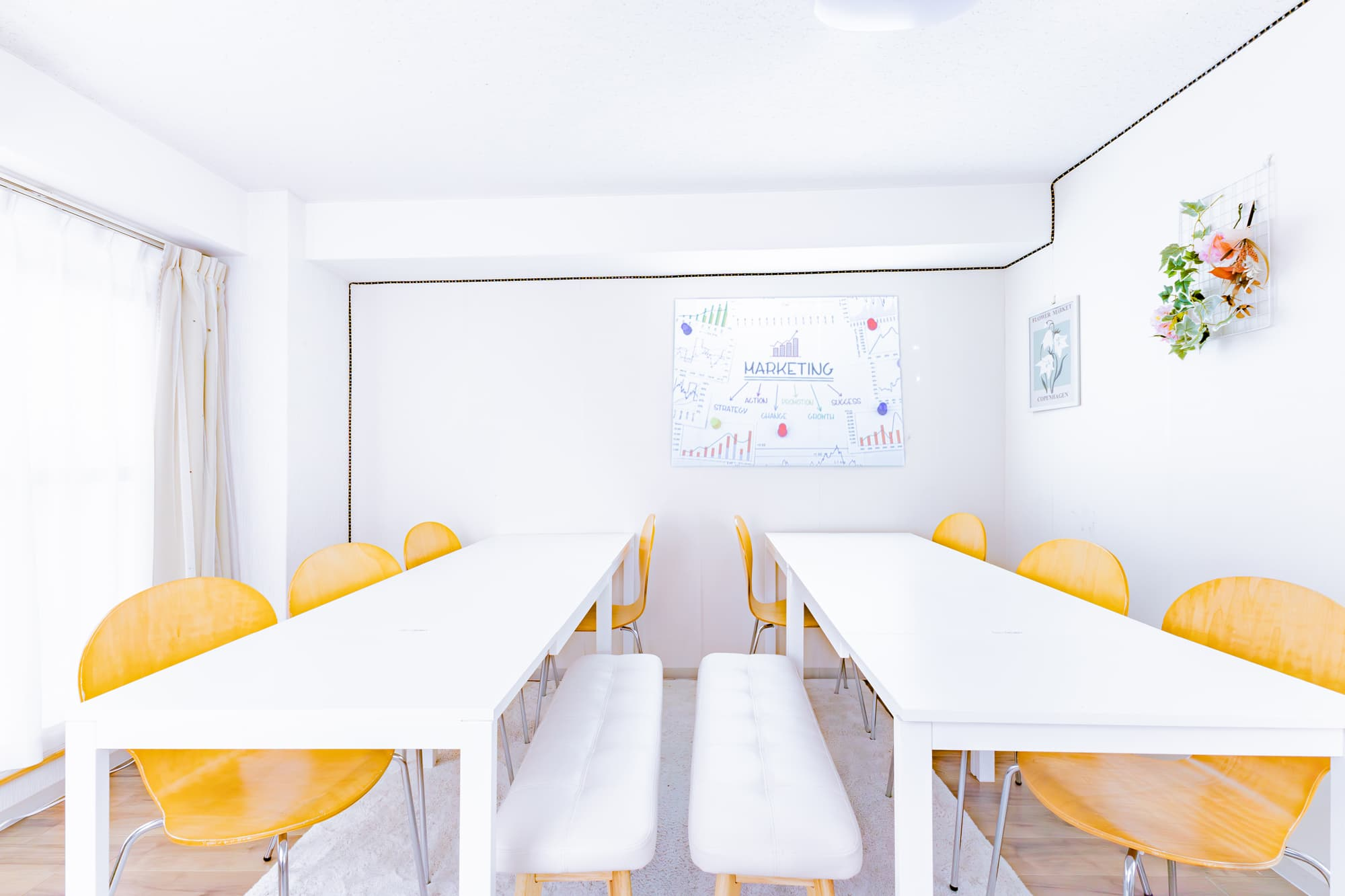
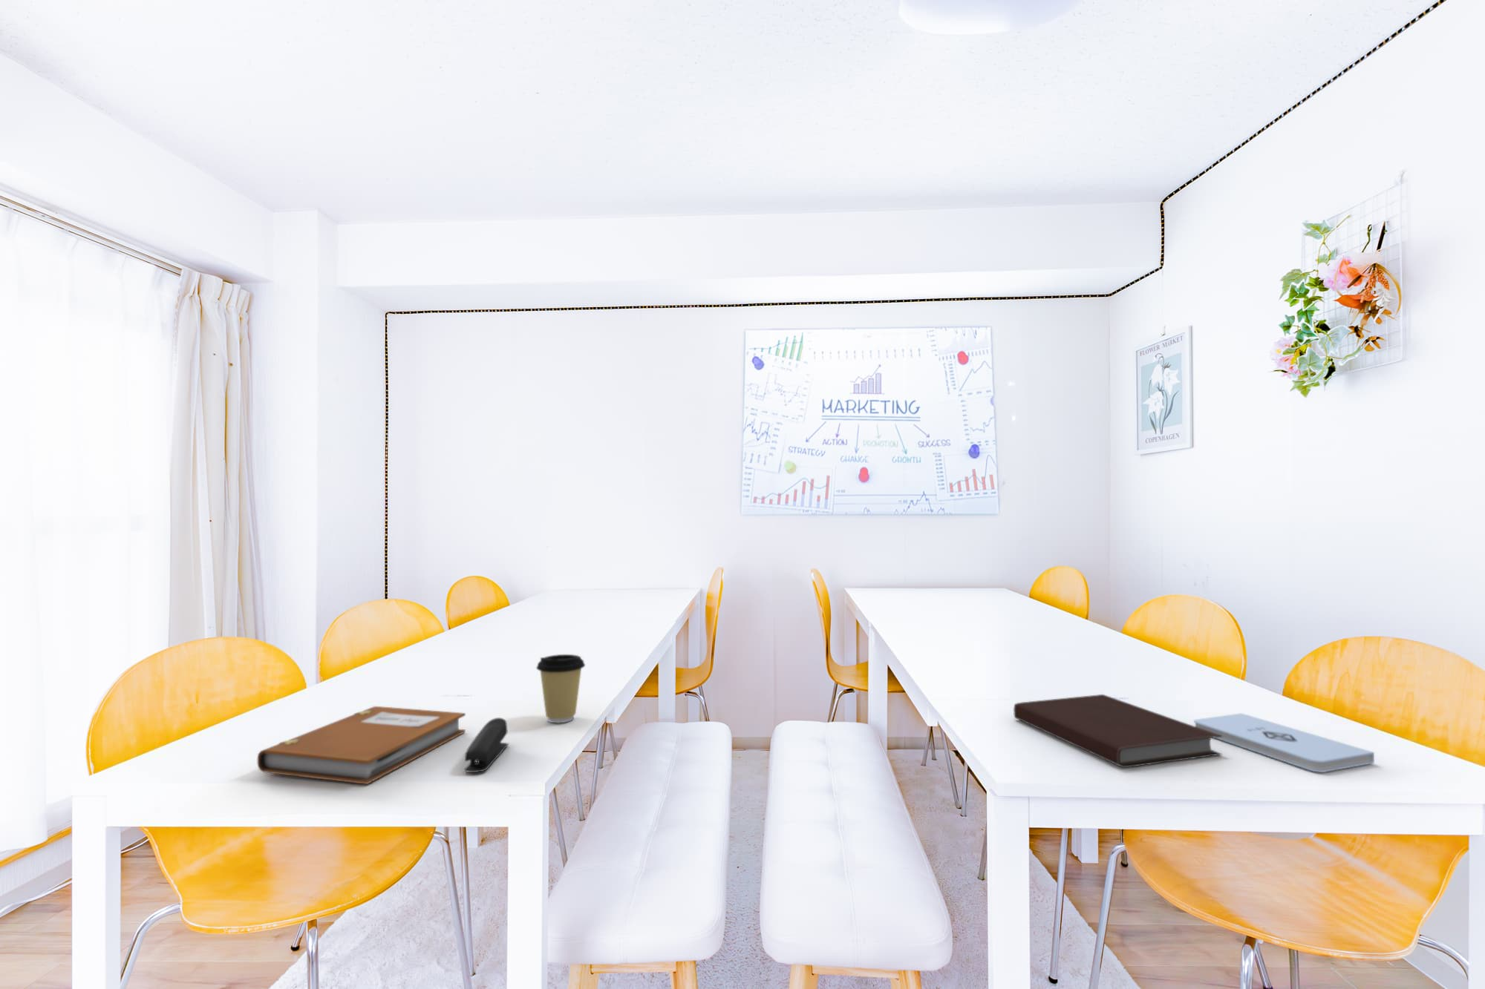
+ notepad [1194,712,1375,773]
+ coffee cup [535,653,586,723]
+ stapler [464,716,509,773]
+ notebook [1012,693,1223,768]
+ notebook [257,705,466,785]
